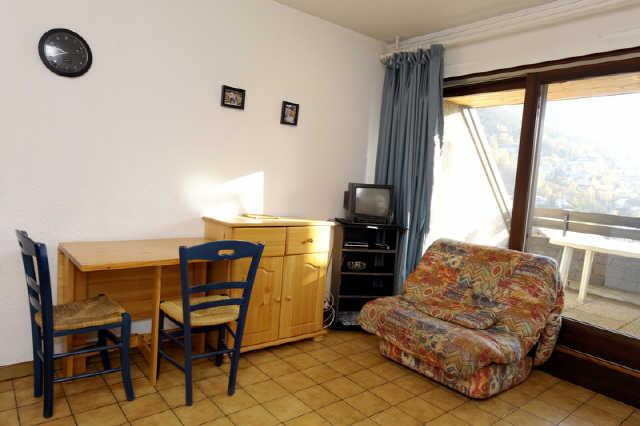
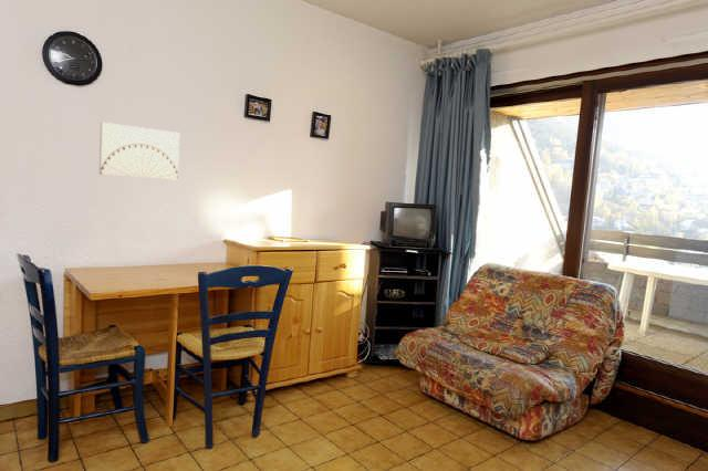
+ wall art [98,122,180,181]
